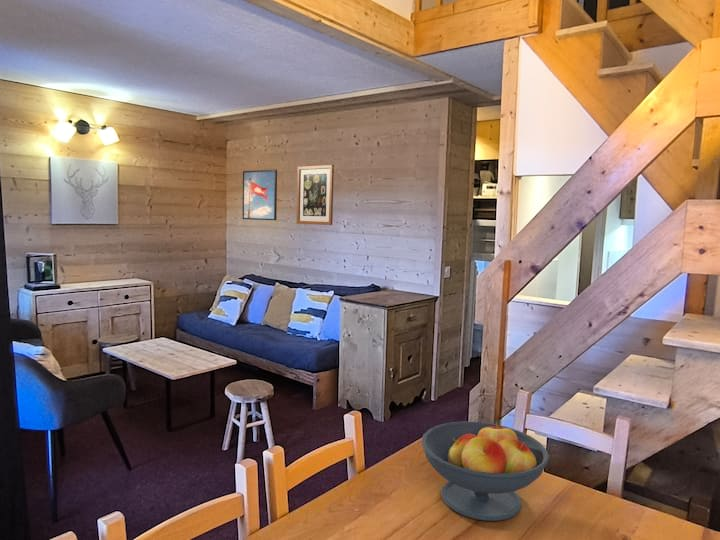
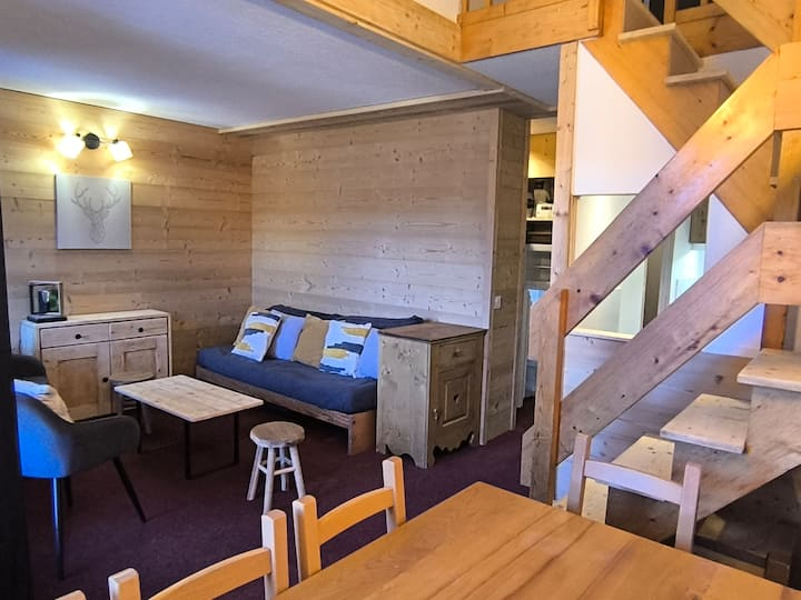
- wall art [295,164,335,226]
- fruit bowl [420,420,550,522]
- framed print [242,169,278,221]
